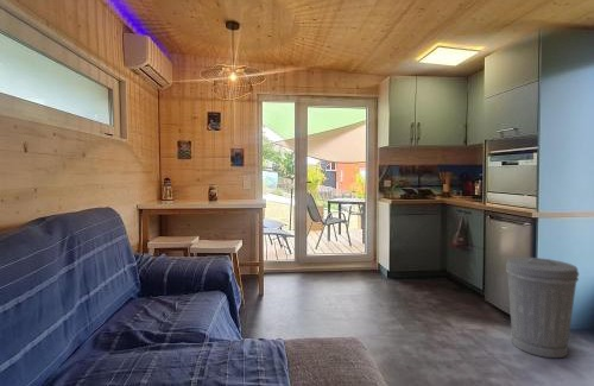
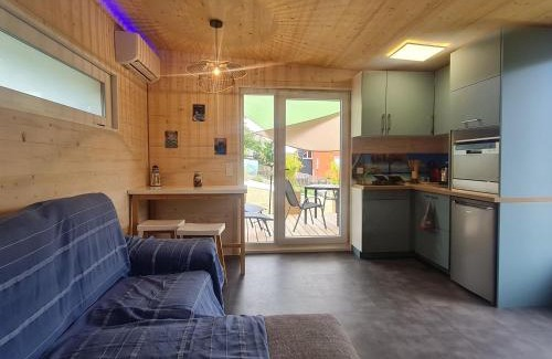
- trash can [505,257,580,359]
